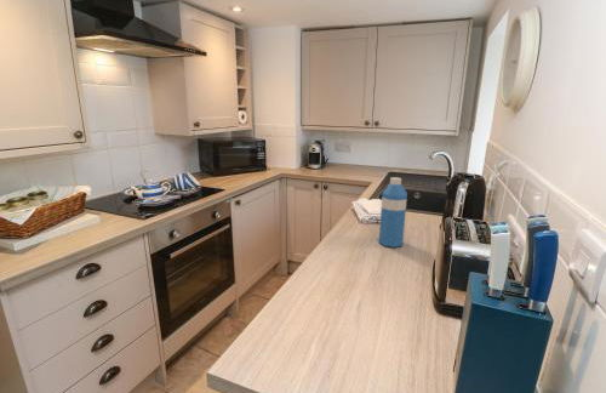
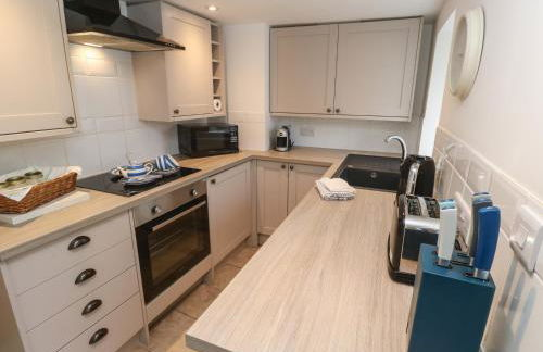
- water bottle [378,176,408,249]
